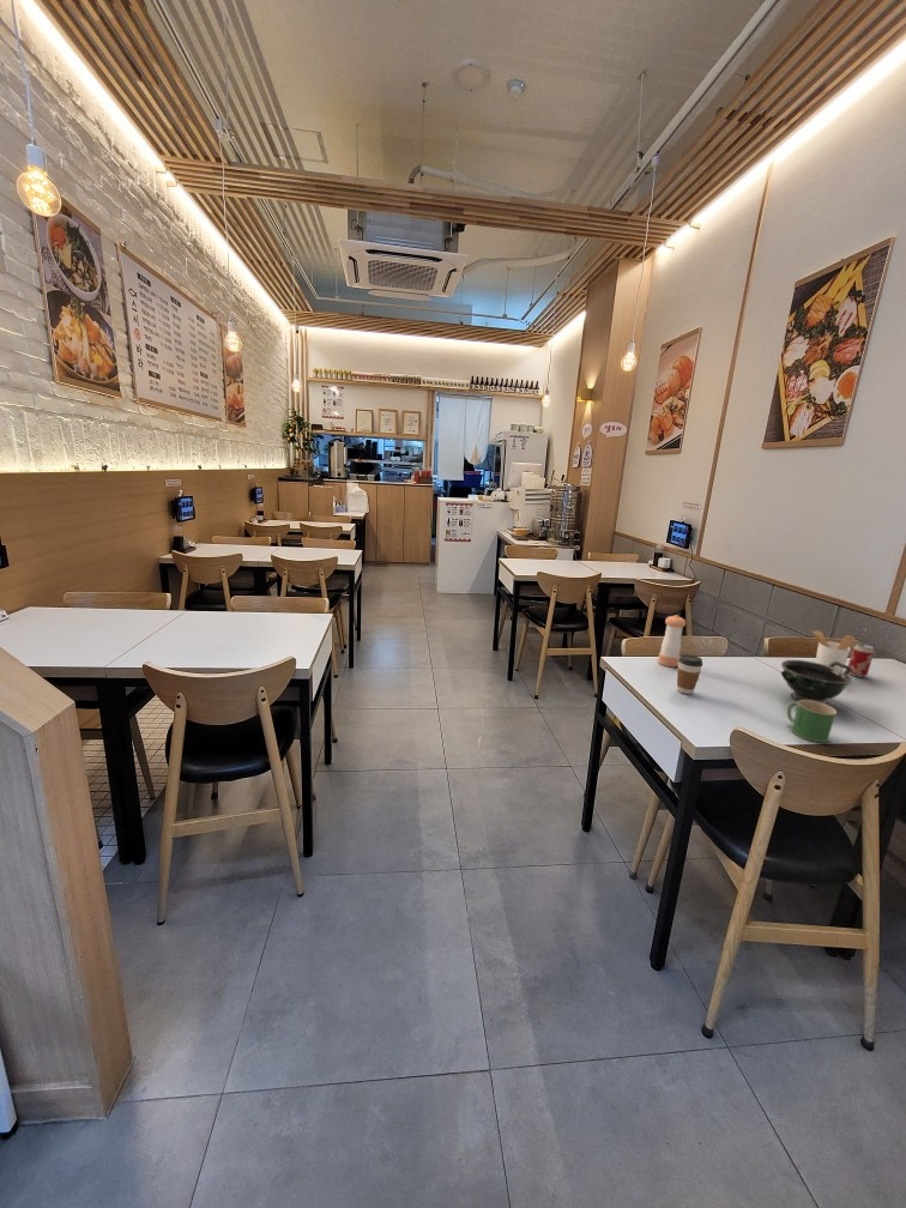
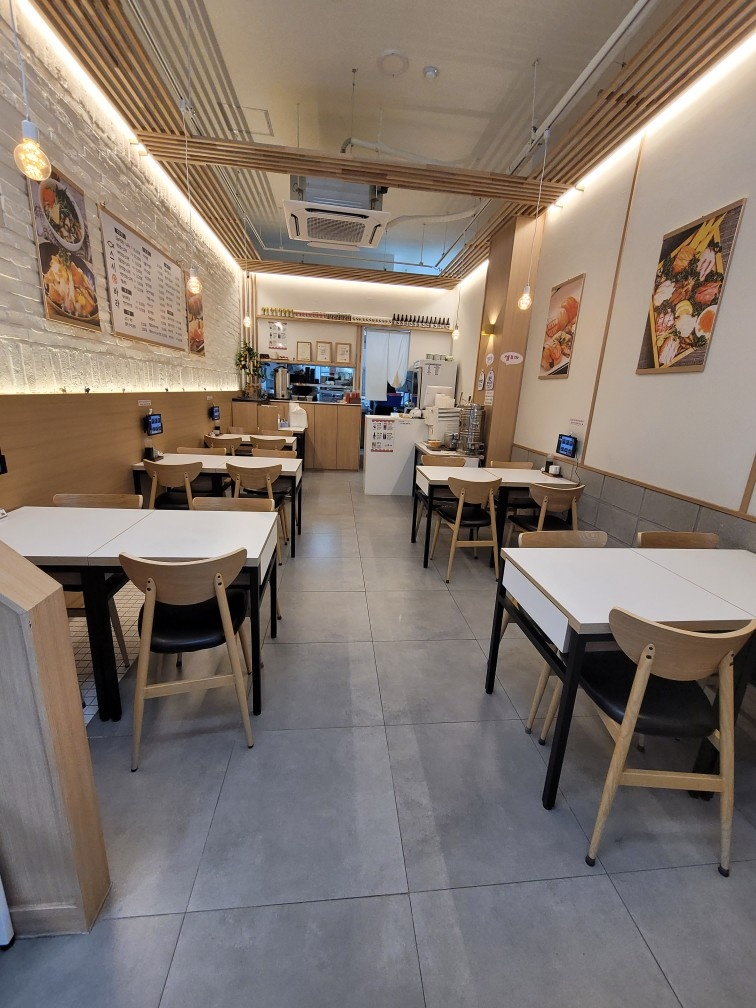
- beverage can [847,642,875,678]
- bowl [780,659,853,705]
- mug [786,700,838,743]
- coffee cup [676,654,703,695]
- utensil holder [810,629,856,672]
- pepper shaker [657,614,687,668]
